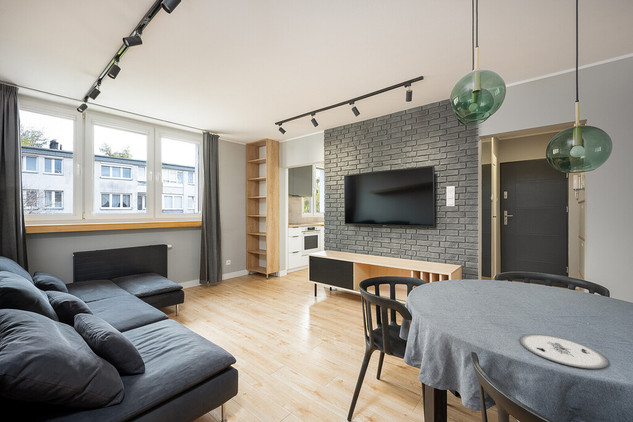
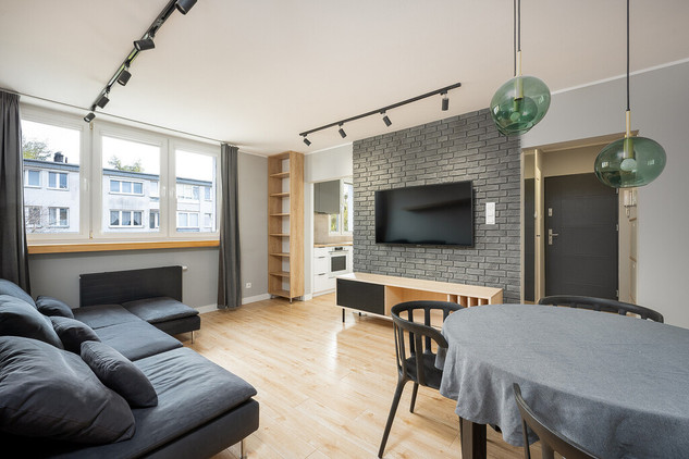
- plate [519,333,610,370]
